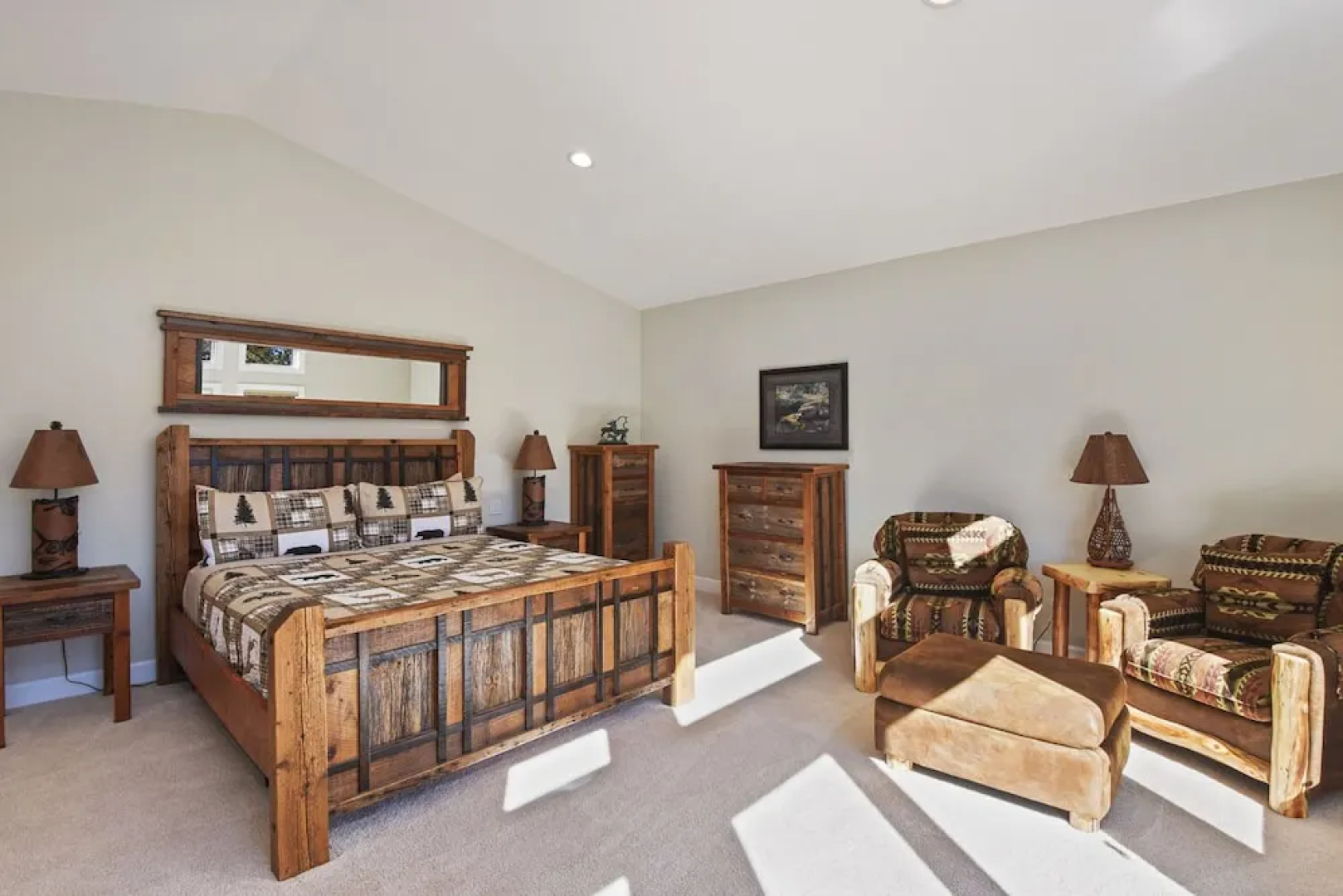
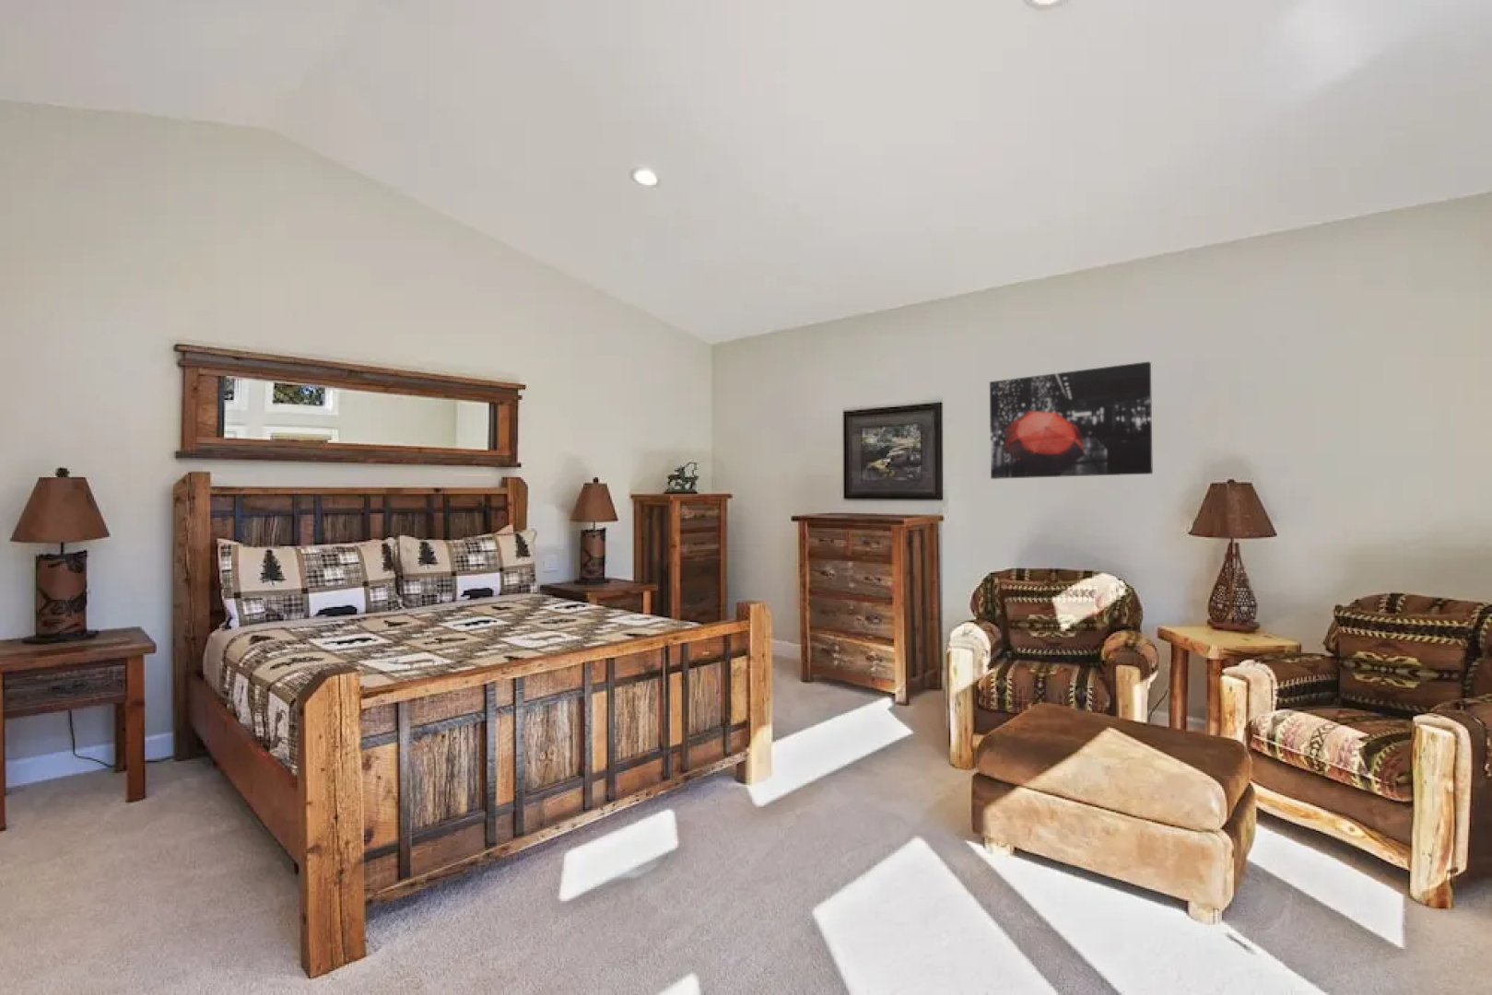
+ wall art [989,361,1154,480]
